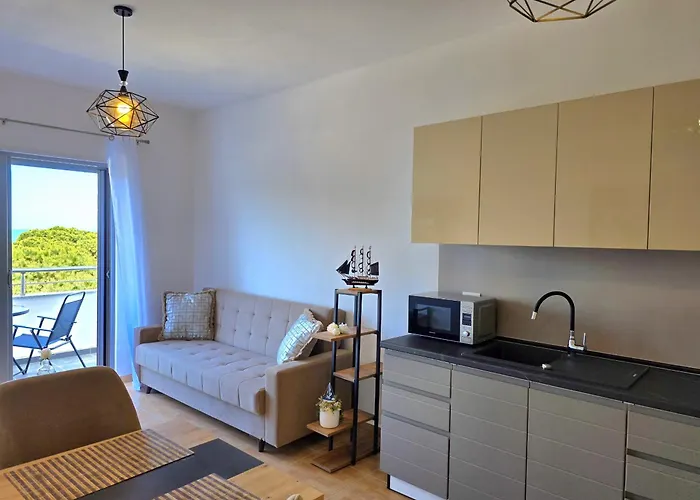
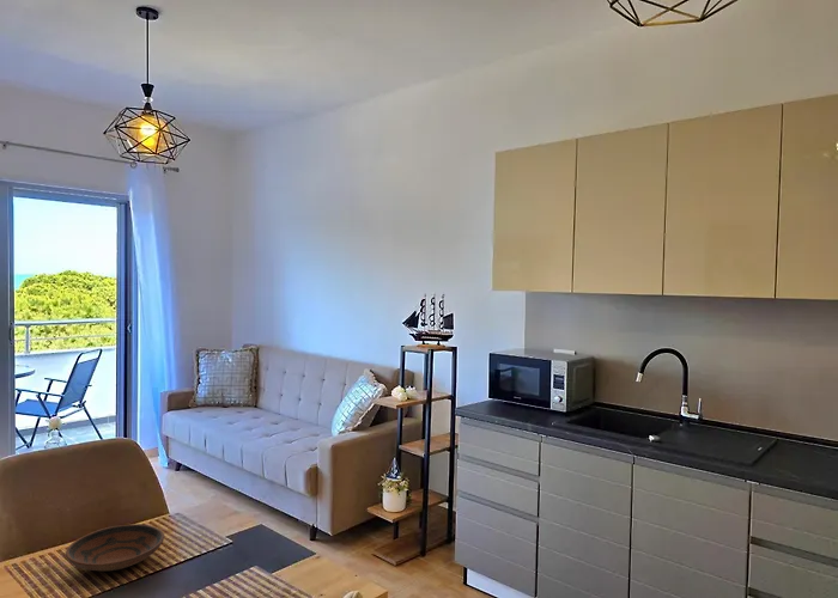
+ bowl [65,523,165,572]
